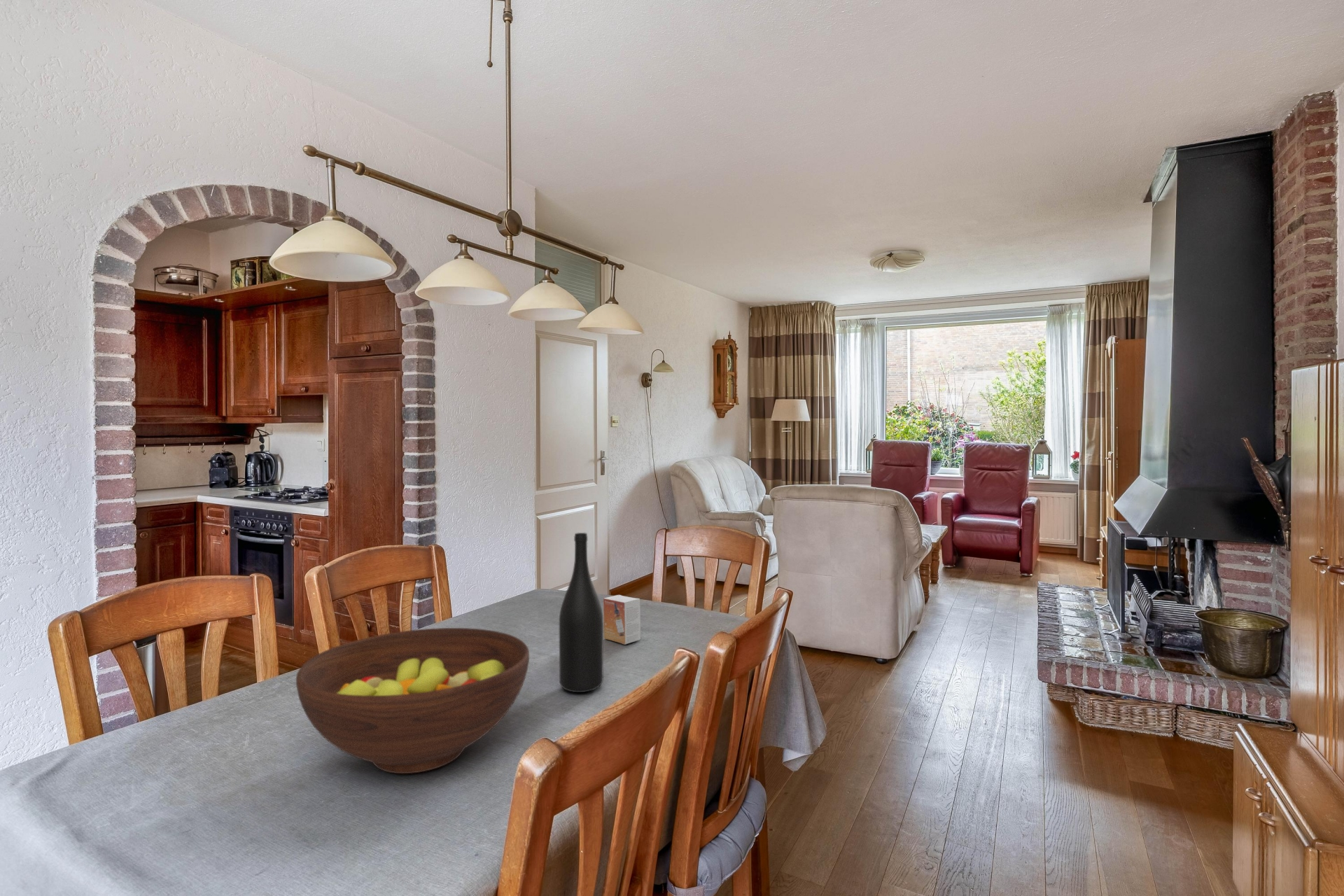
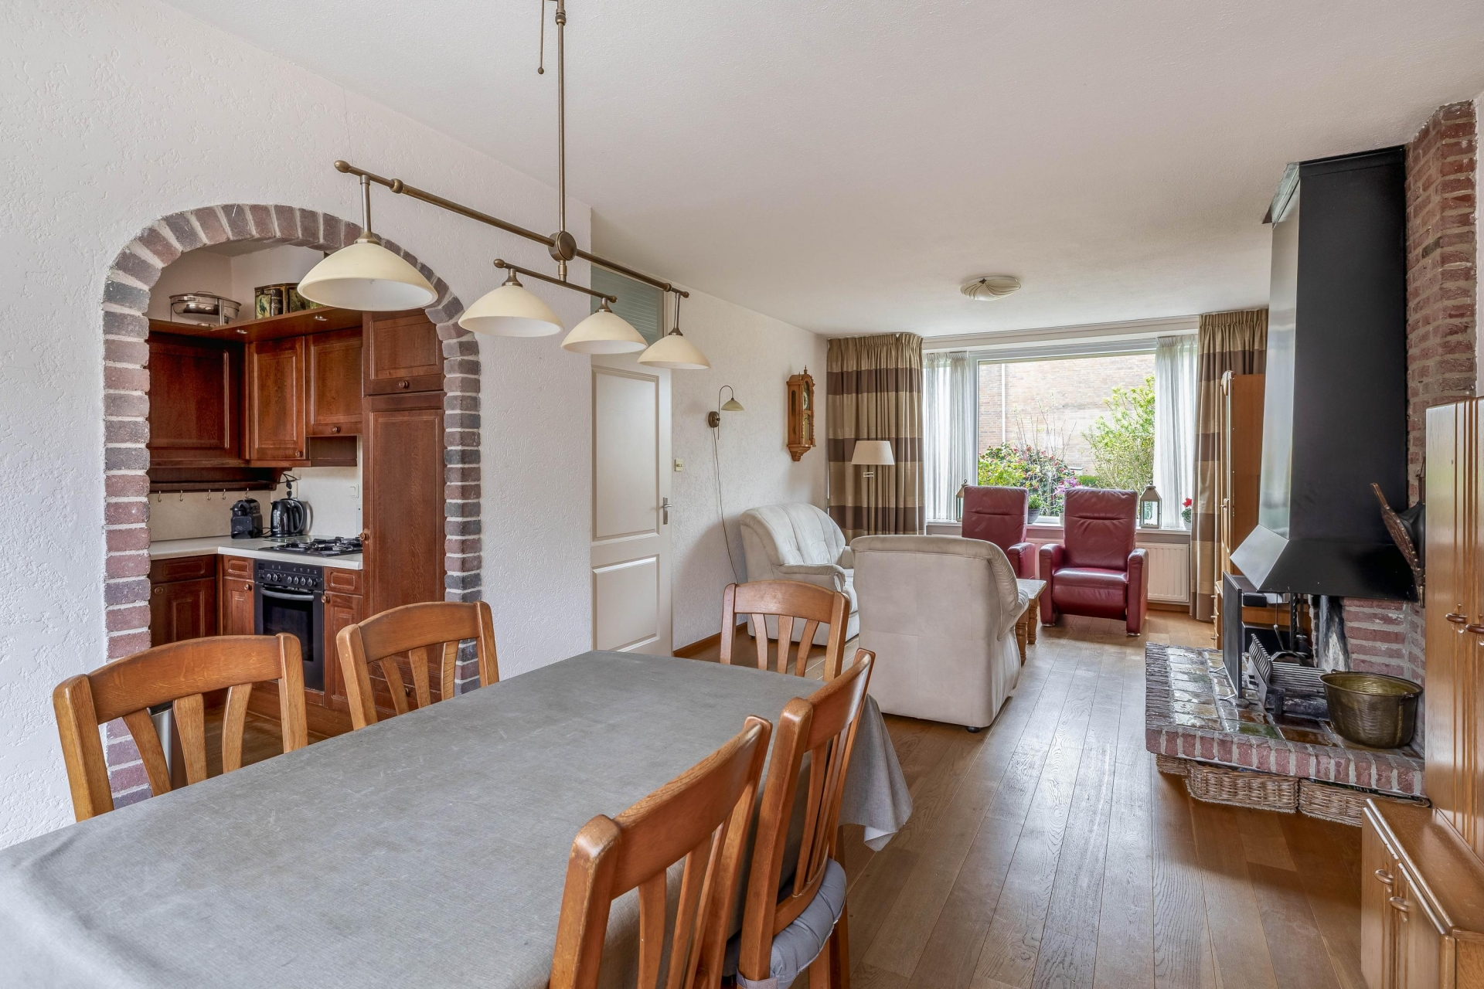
- fruit bowl [295,627,530,774]
- wine bottle [559,532,604,693]
- small box [603,594,641,645]
